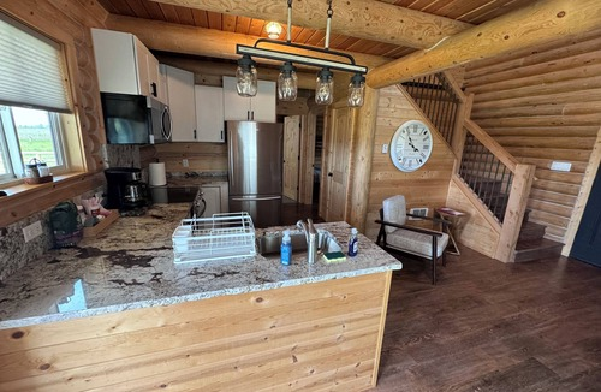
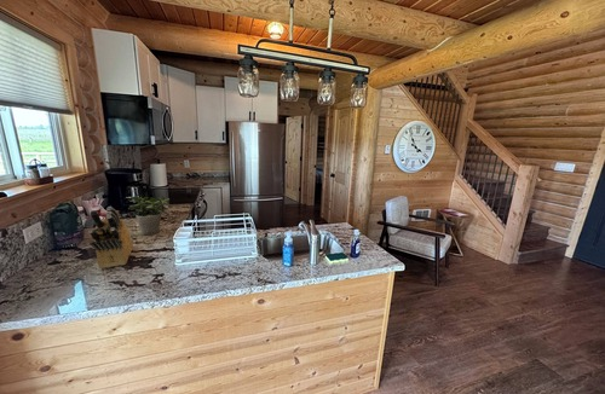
+ potted plant [127,195,173,236]
+ knife block [87,205,134,270]
